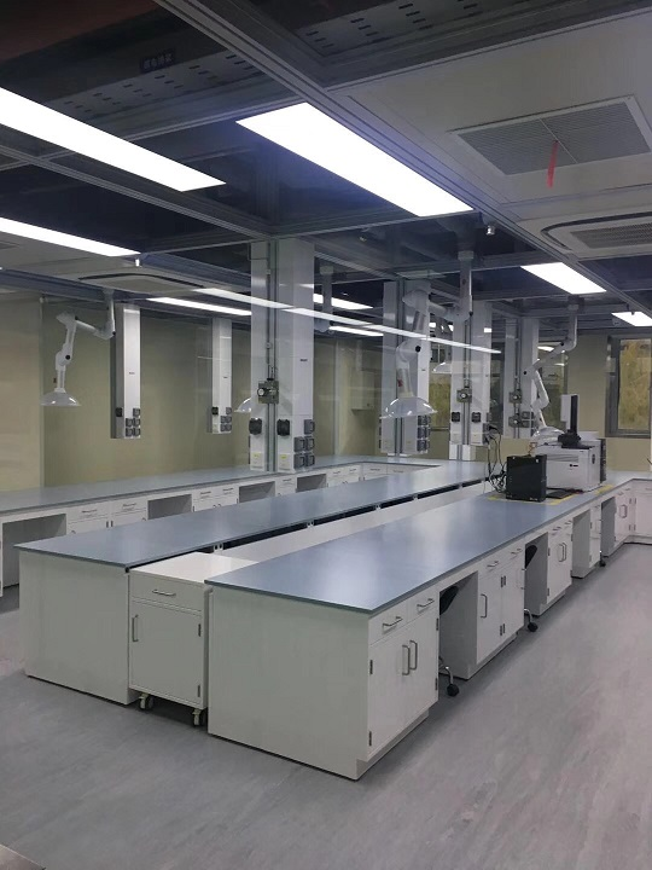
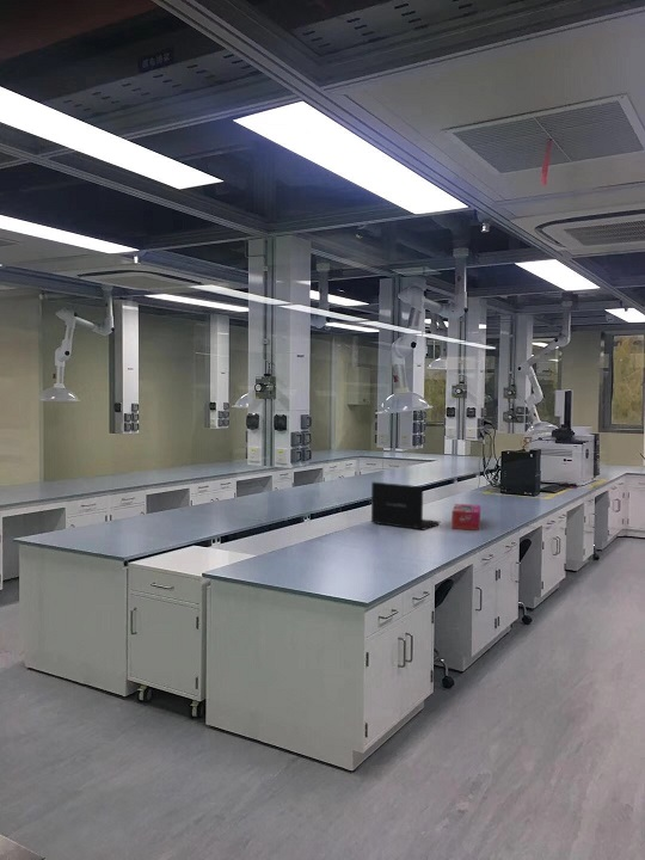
+ laptop [370,481,441,532]
+ tissue box [450,503,481,532]
